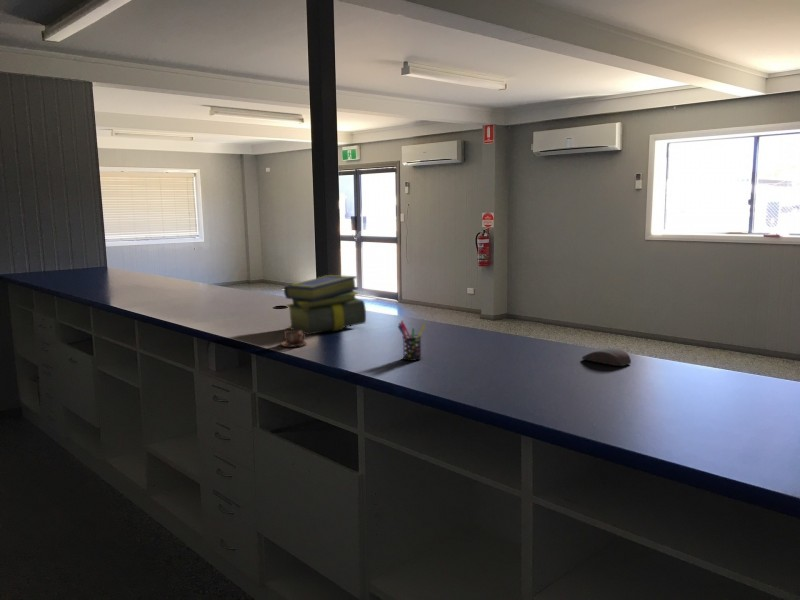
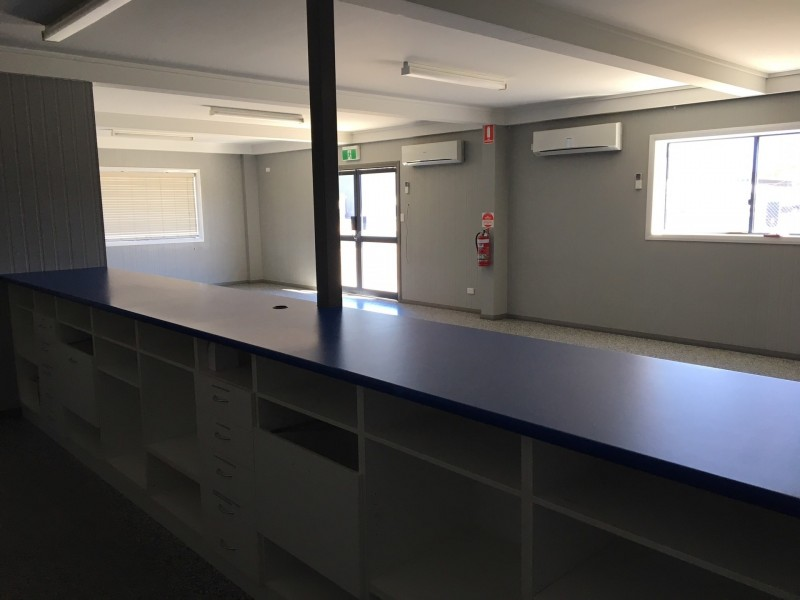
- stack of books [283,274,367,336]
- cup [280,329,308,348]
- computer mouse [581,347,632,367]
- pen holder [397,320,426,362]
